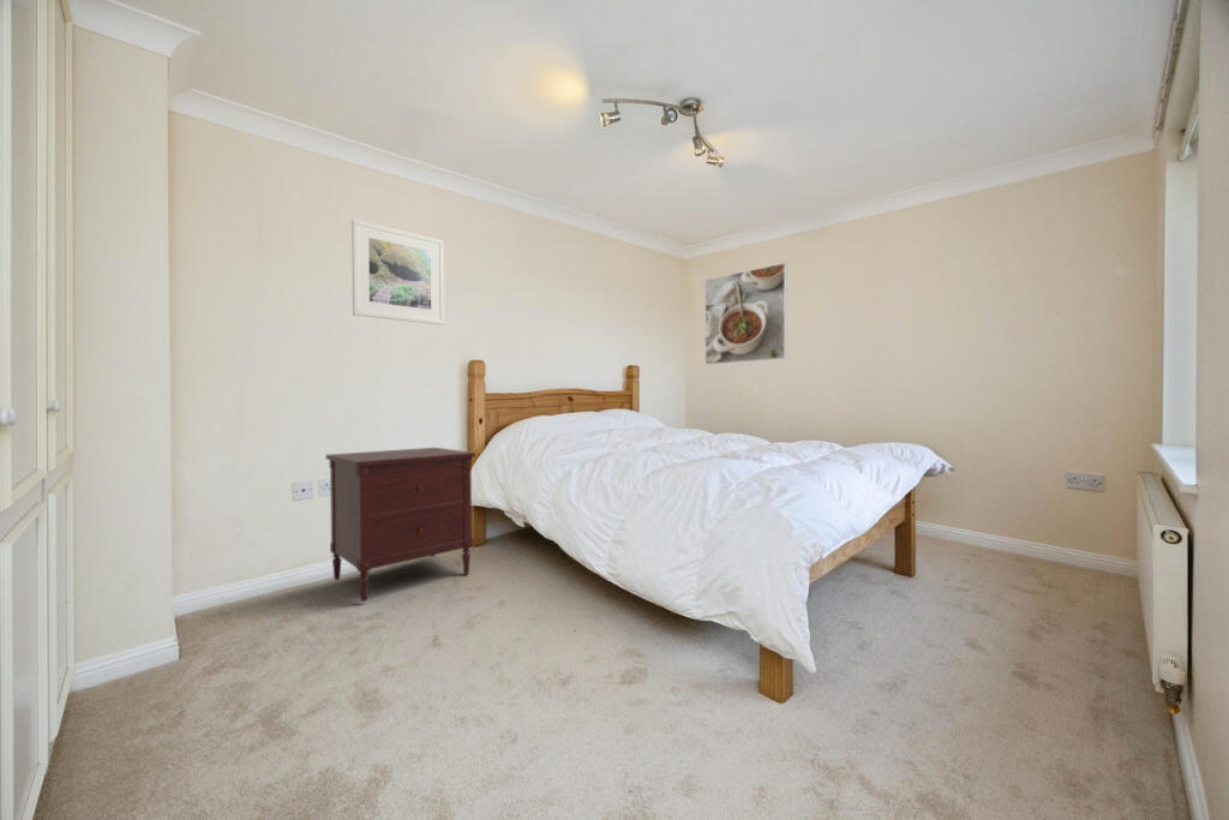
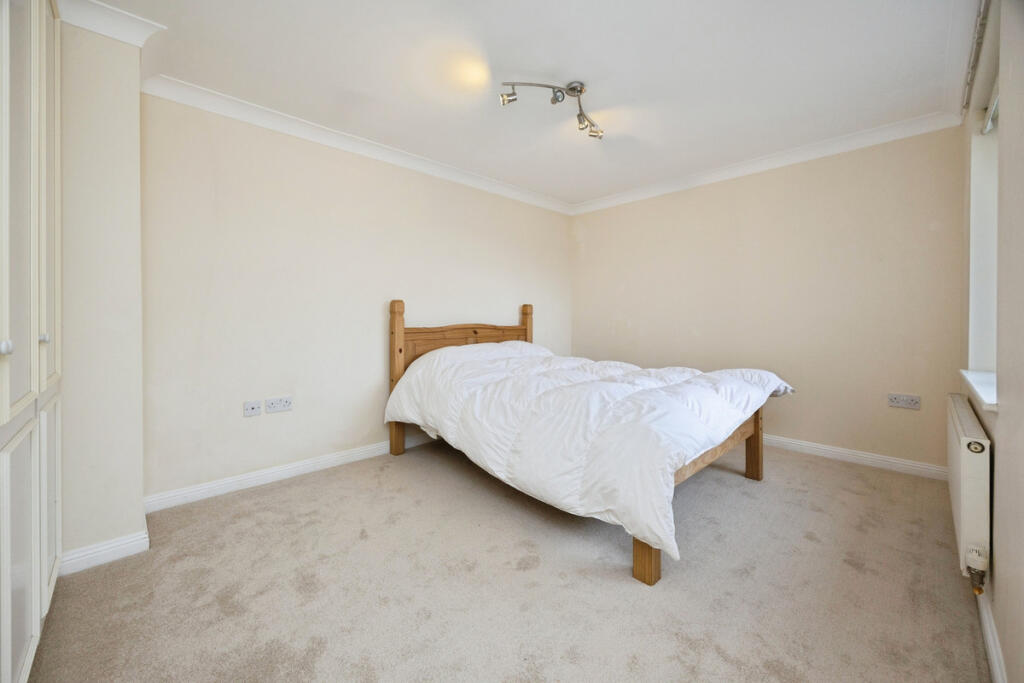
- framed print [350,219,445,327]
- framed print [705,262,787,365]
- dresser [325,447,476,603]
